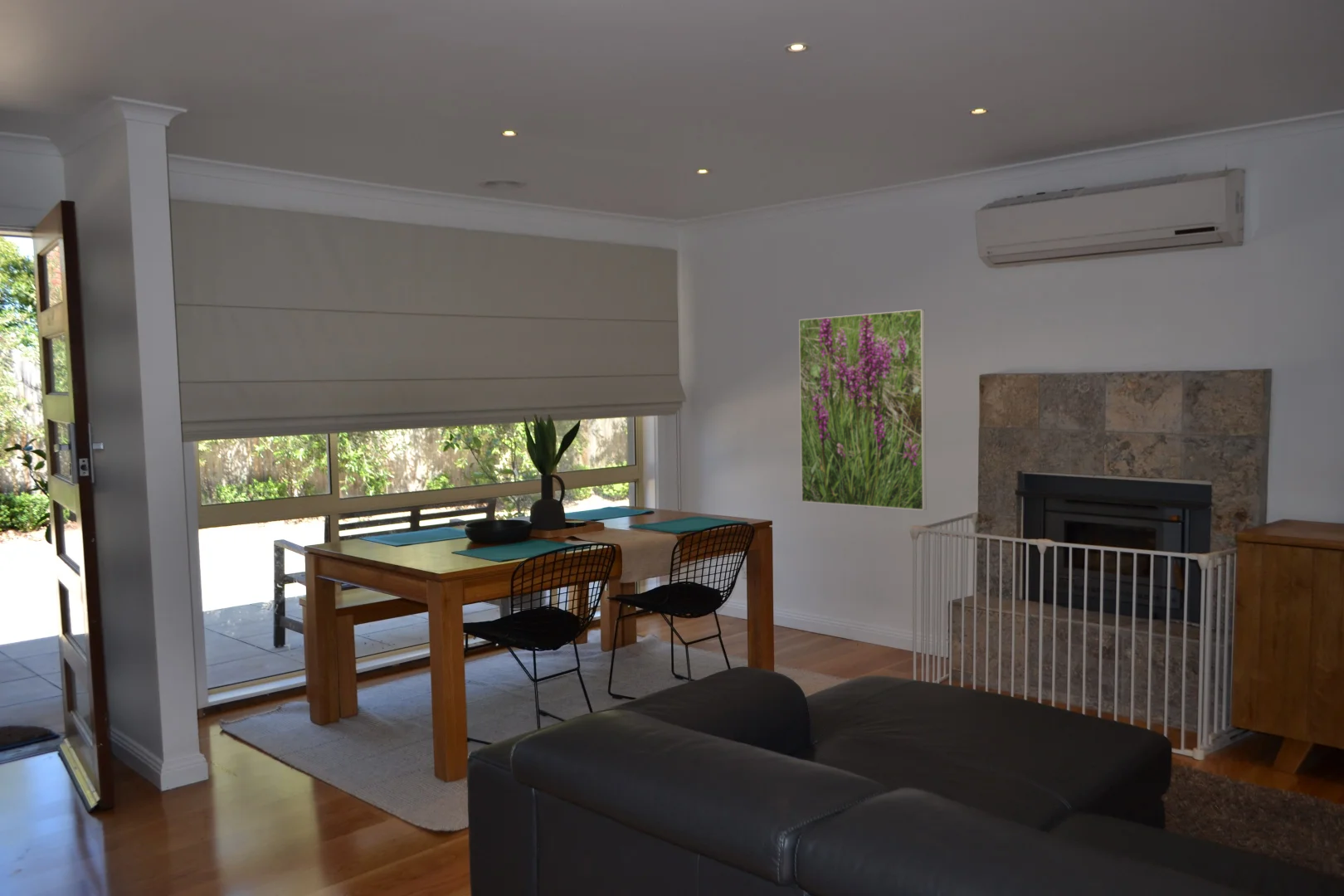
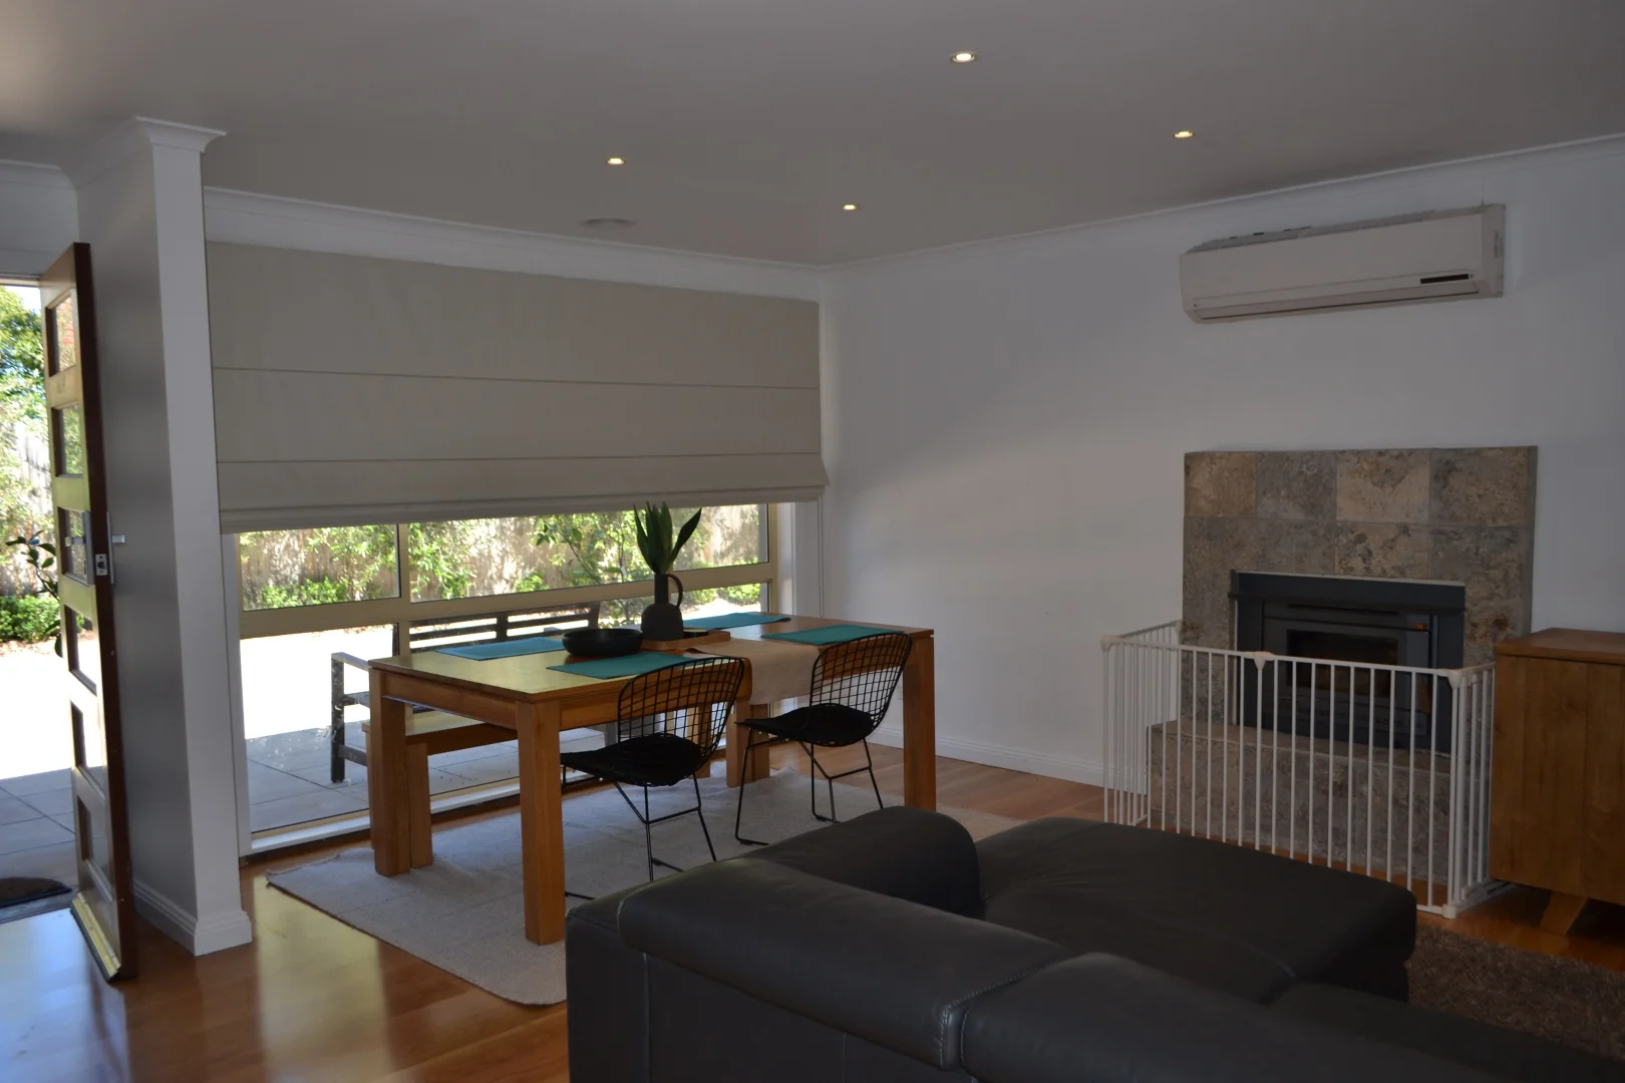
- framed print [798,309,927,511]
